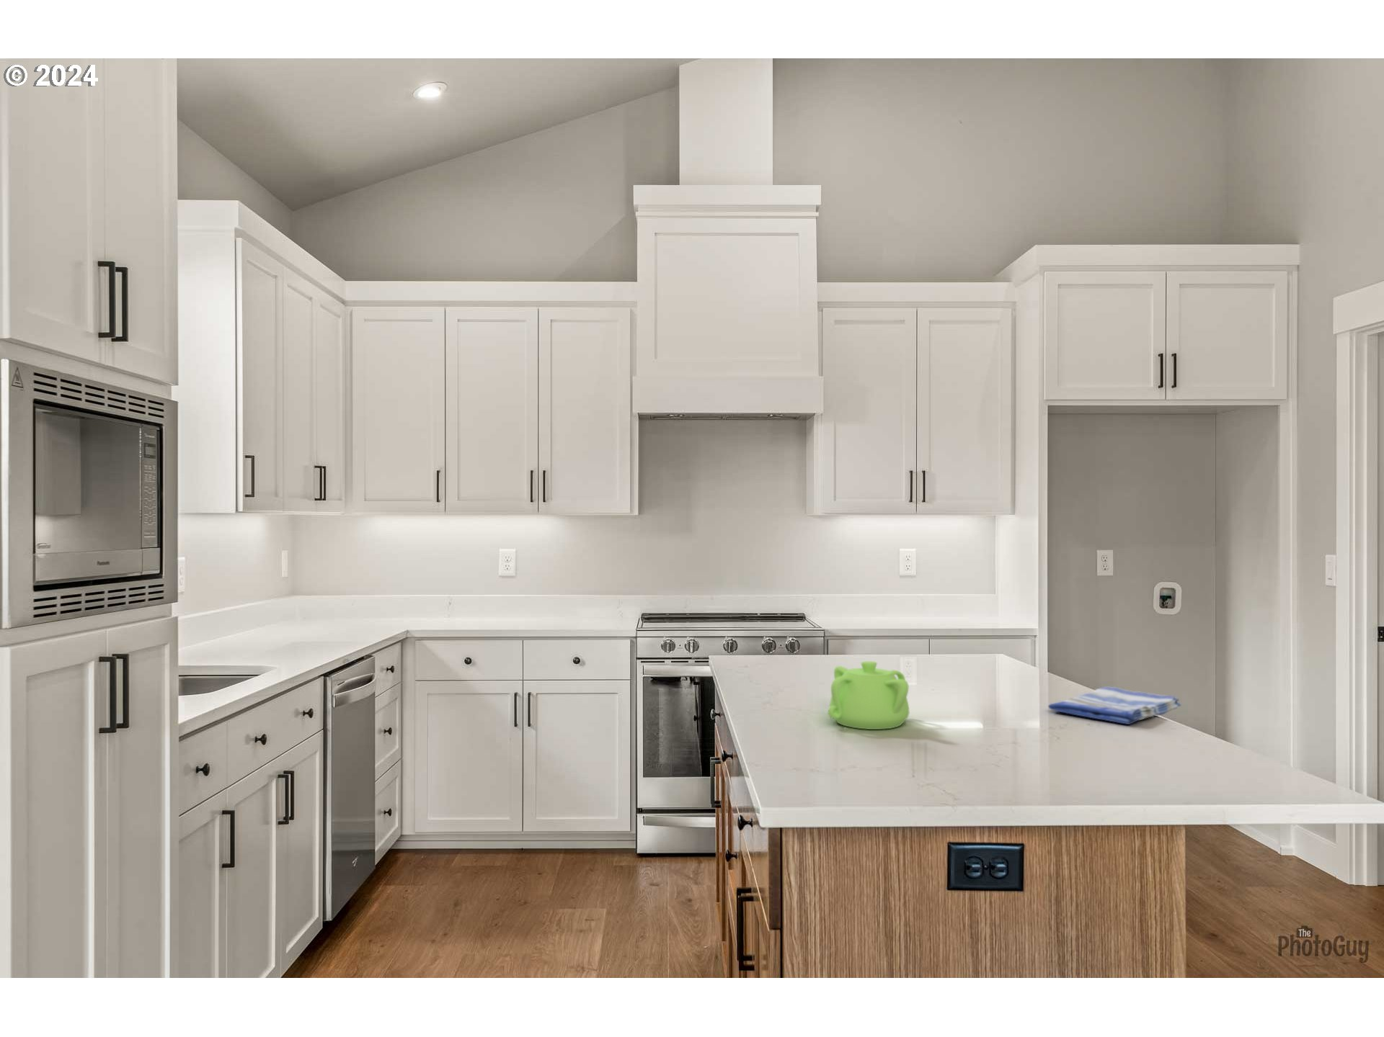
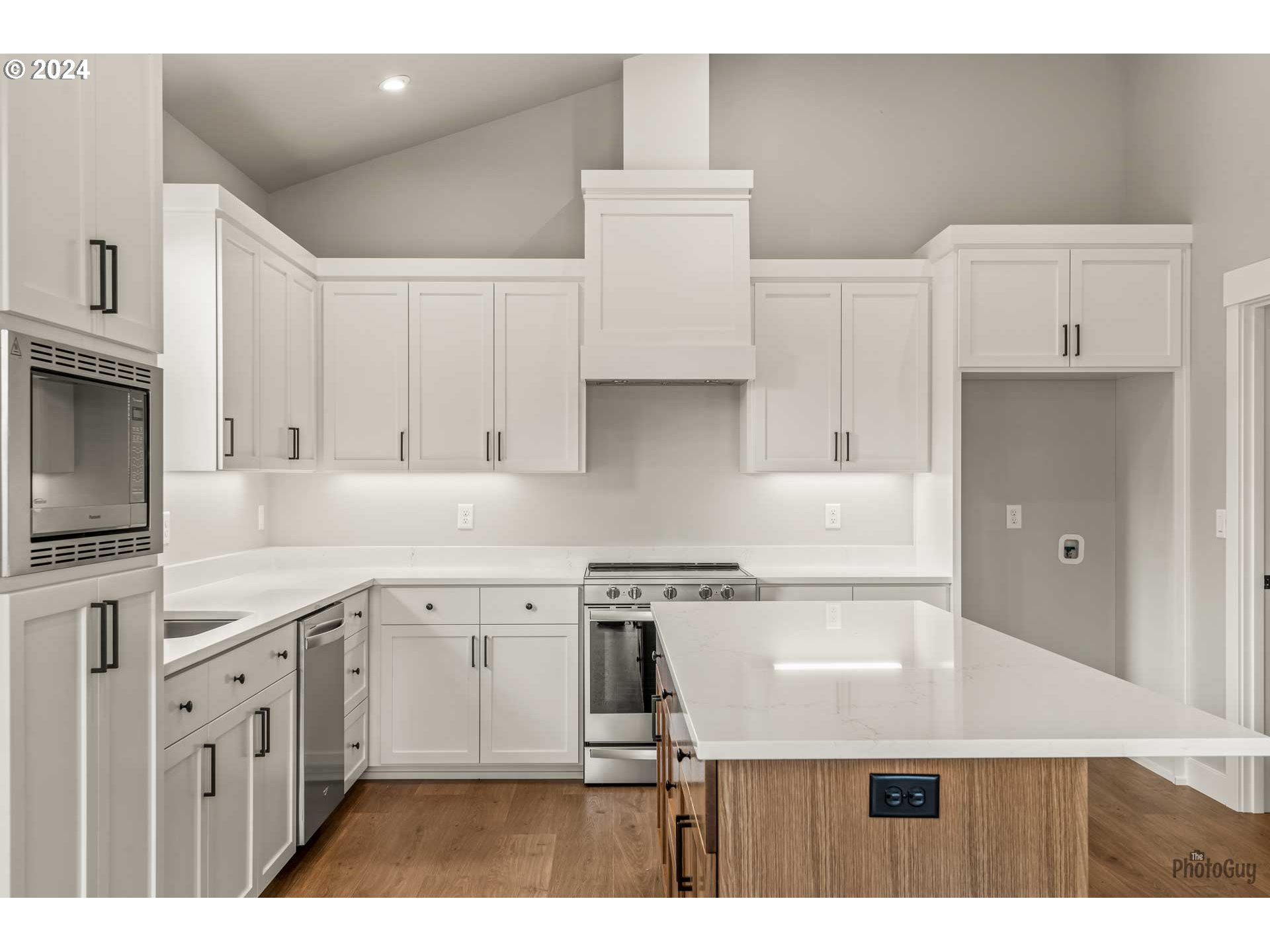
- teapot [827,660,910,730]
- dish towel [1047,686,1182,725]
